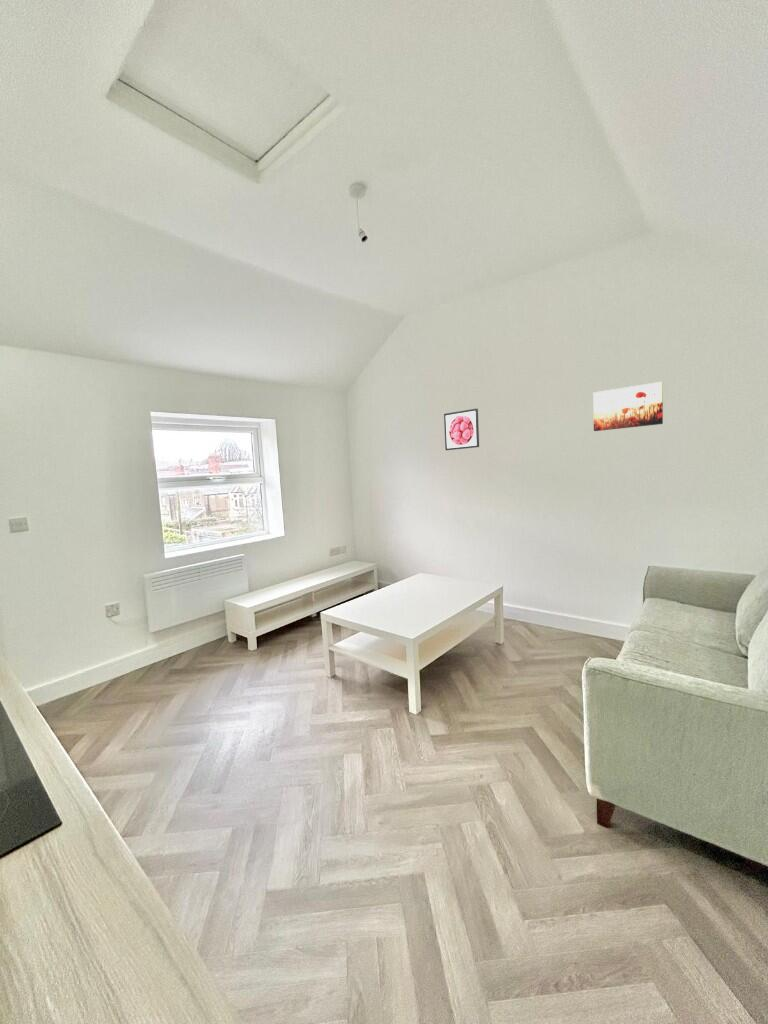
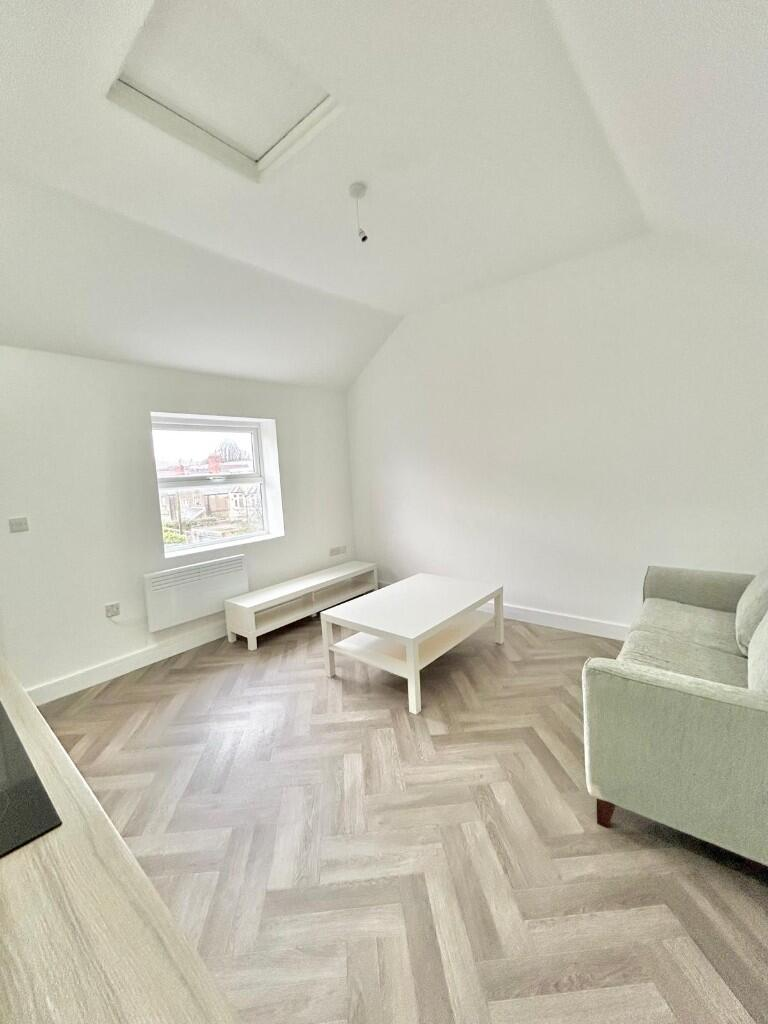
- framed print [443,408,480,451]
- wall art [592,381,664,432]
